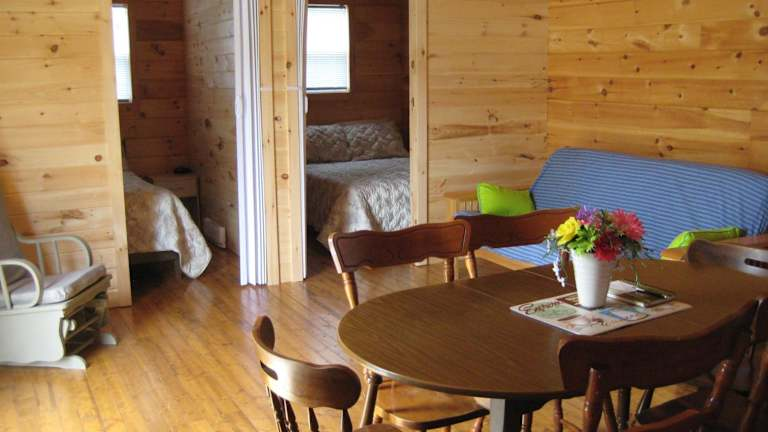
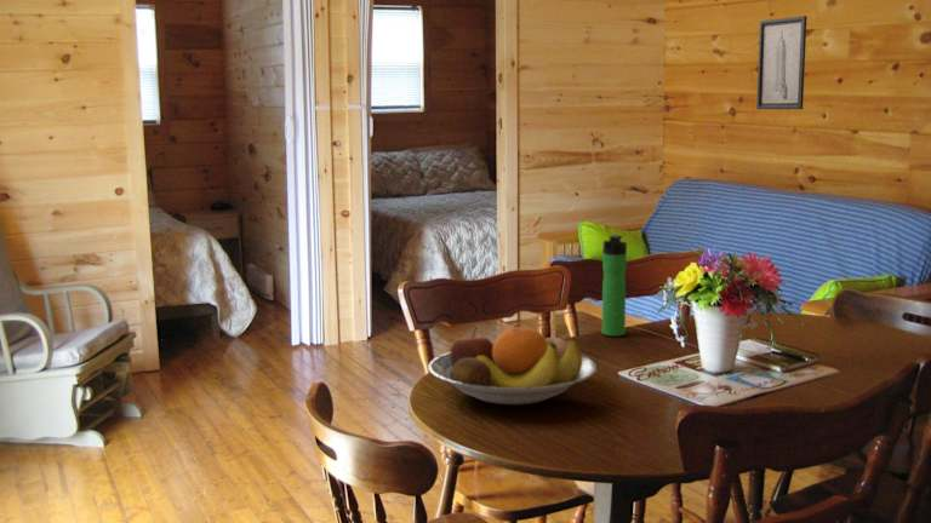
+ wall art [755,15,807,110]
+ fruit bowl [427,324,598,406]
+ bottle [601,234,628,338]
